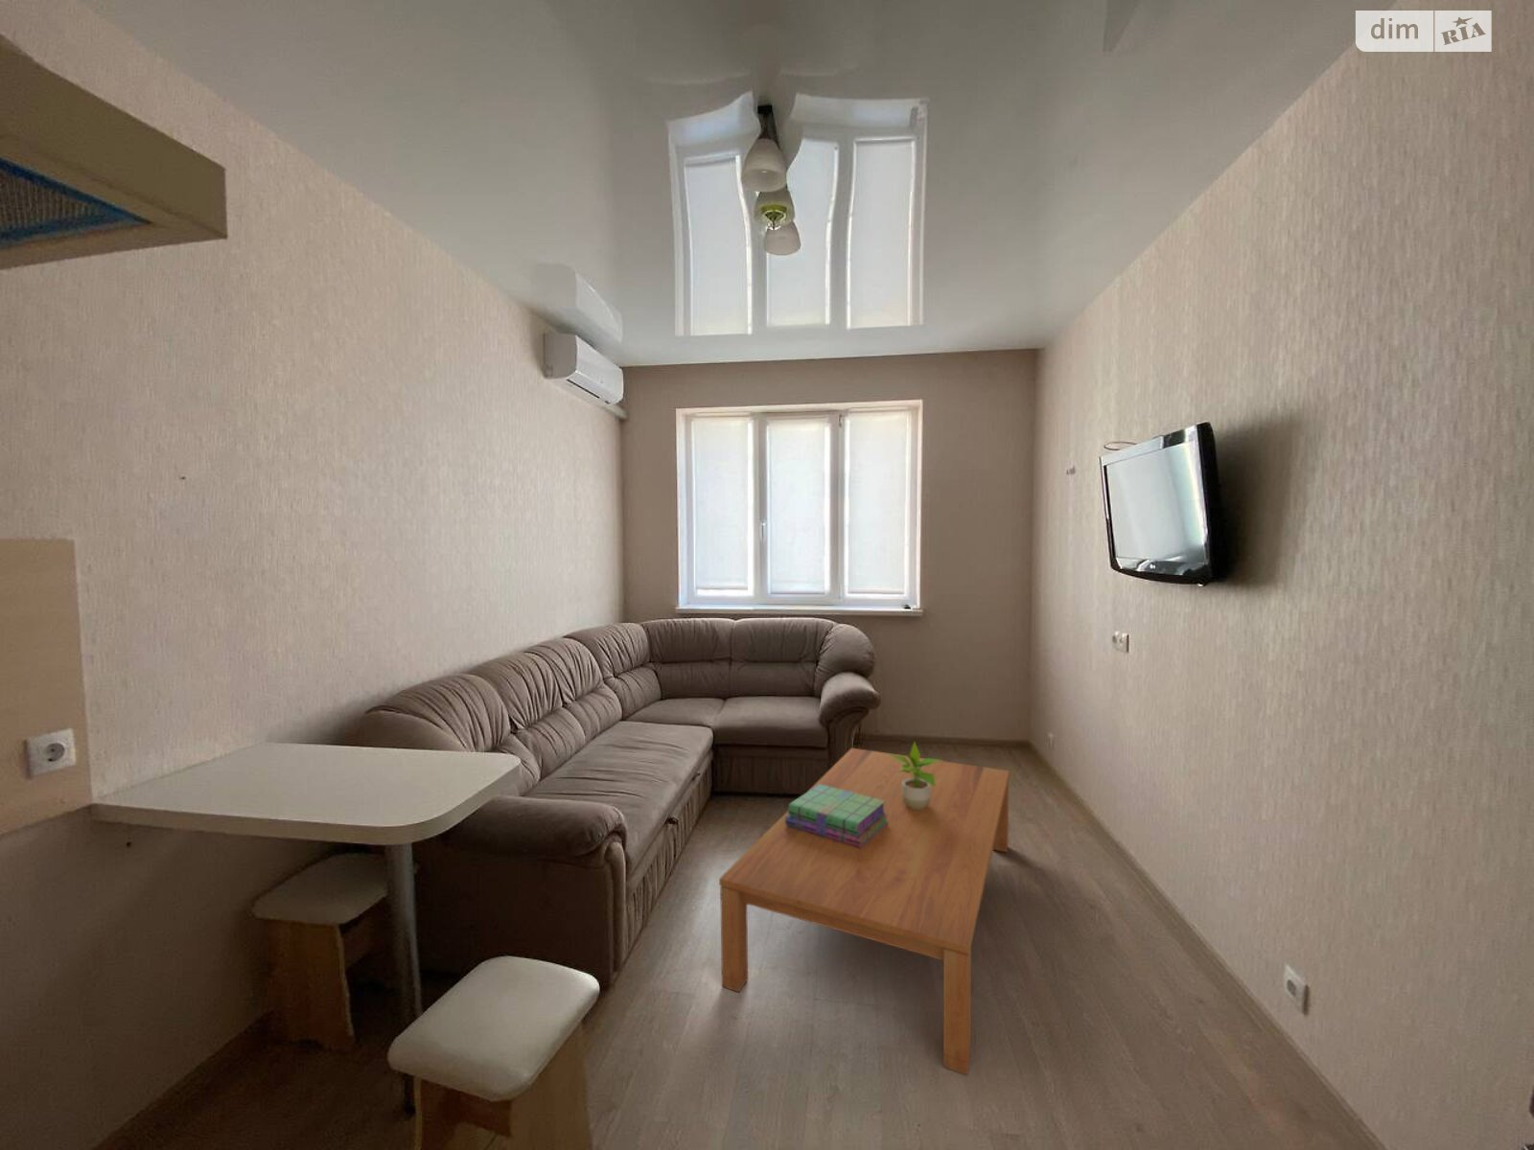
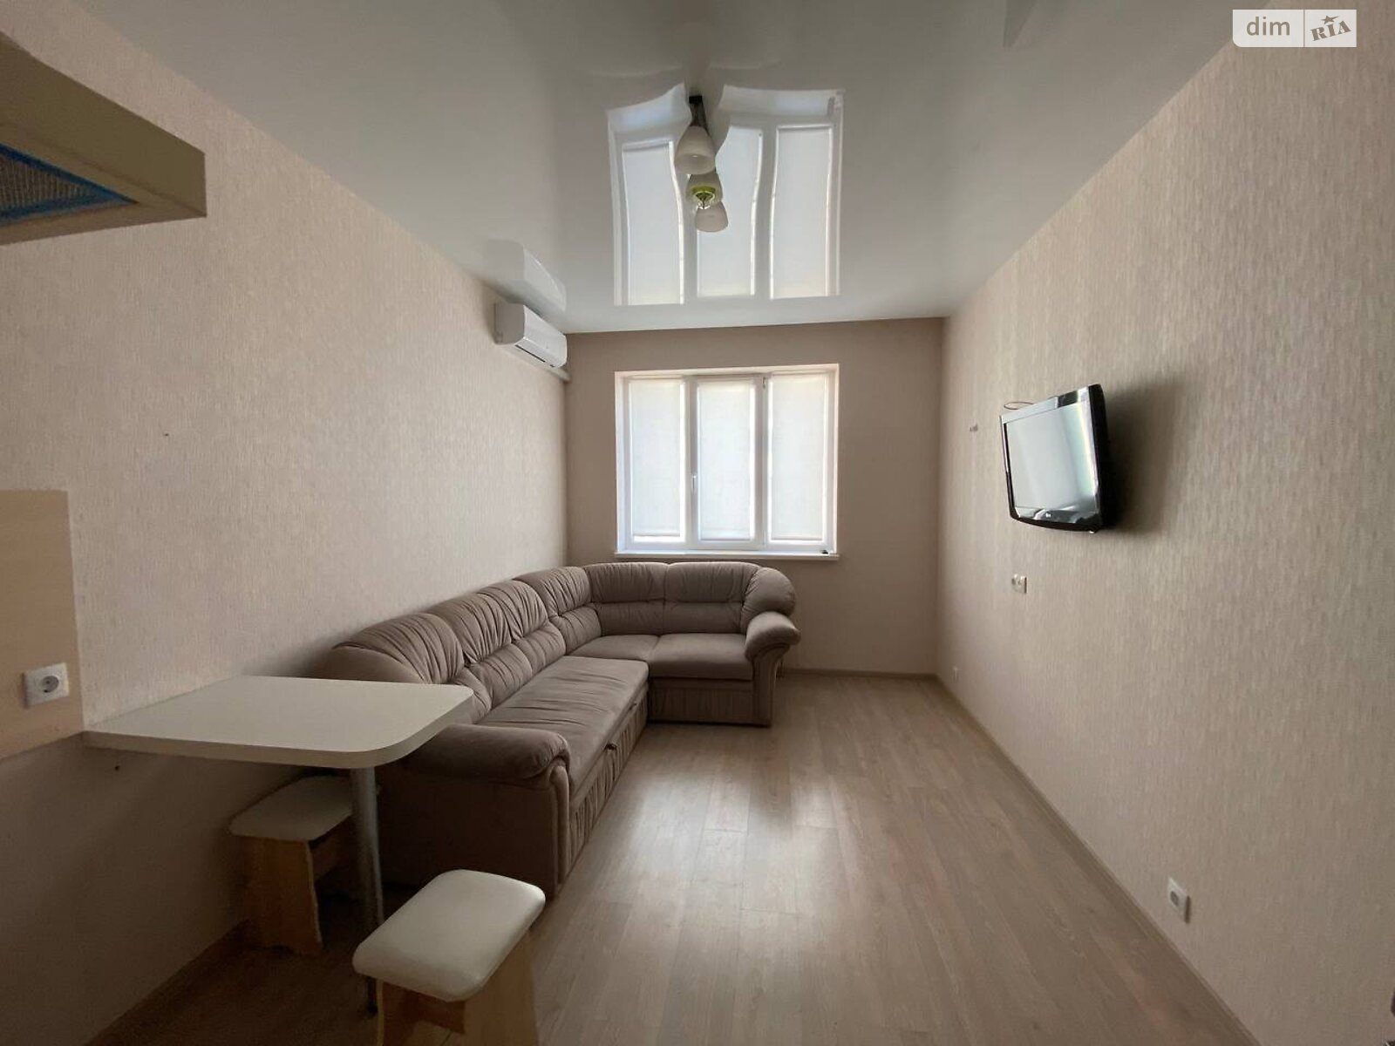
- coffee table [719,748,1011,1076]
- potted plant [889,740,943,809]
- stack of books [785,784,888,848]
